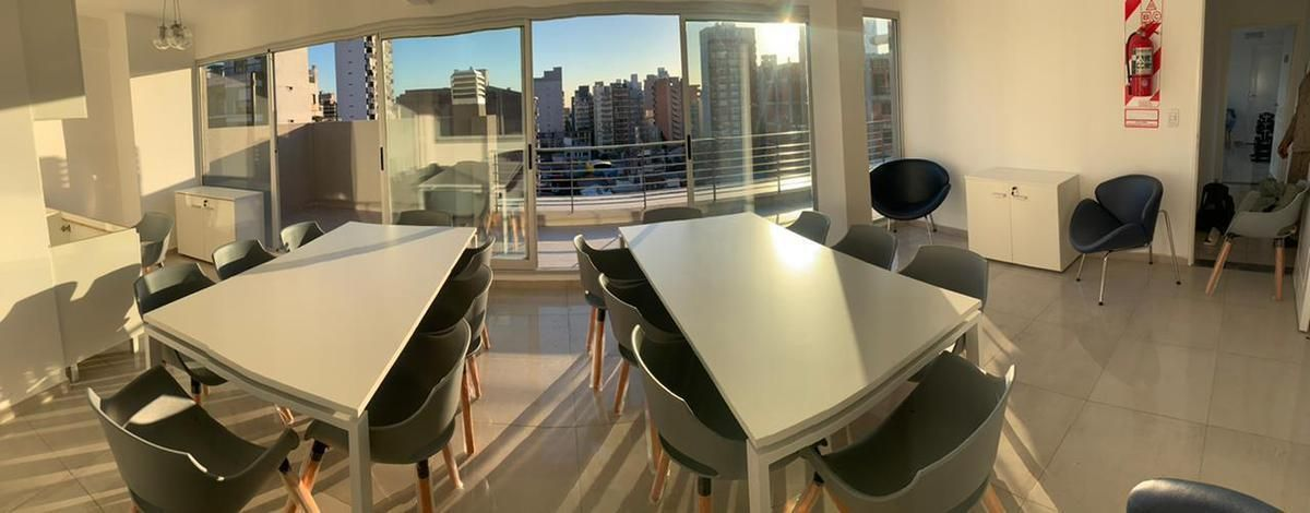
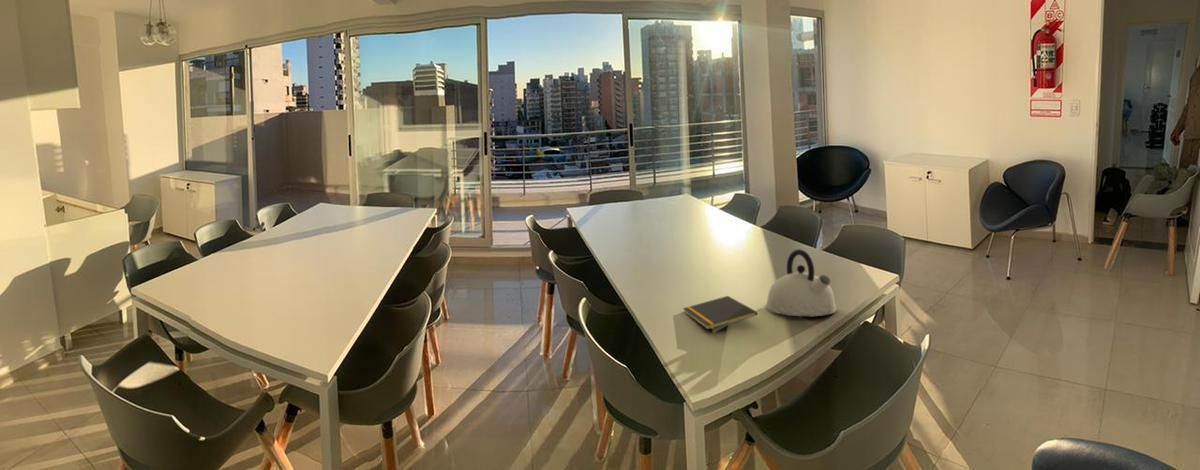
+ notepad [682,295,758,331]
+ kettle [764,248,838,317]
